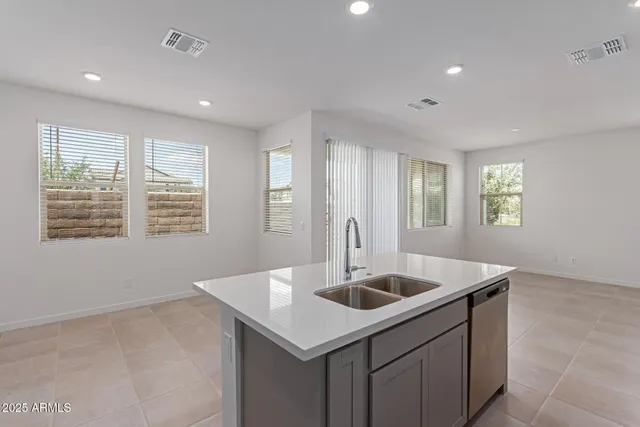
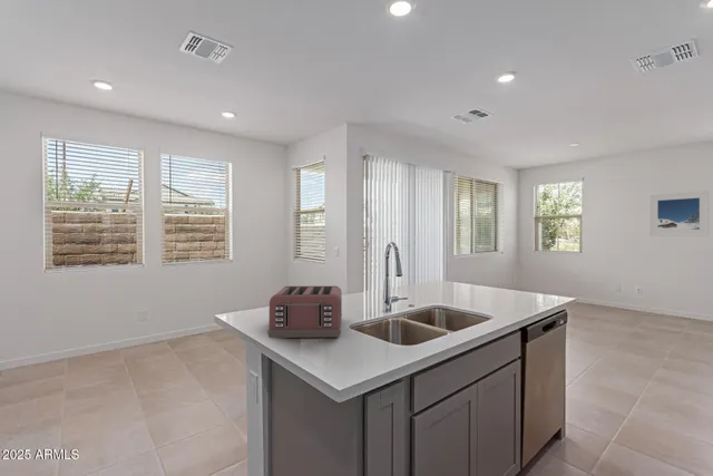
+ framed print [648,190,711,237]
+ toaster [266,285,343,339]
